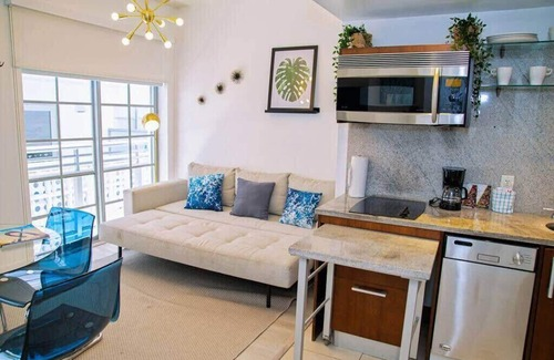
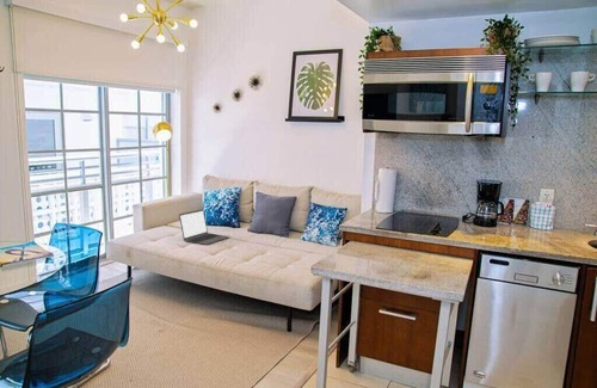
+ laptop [178,208,230,246]
